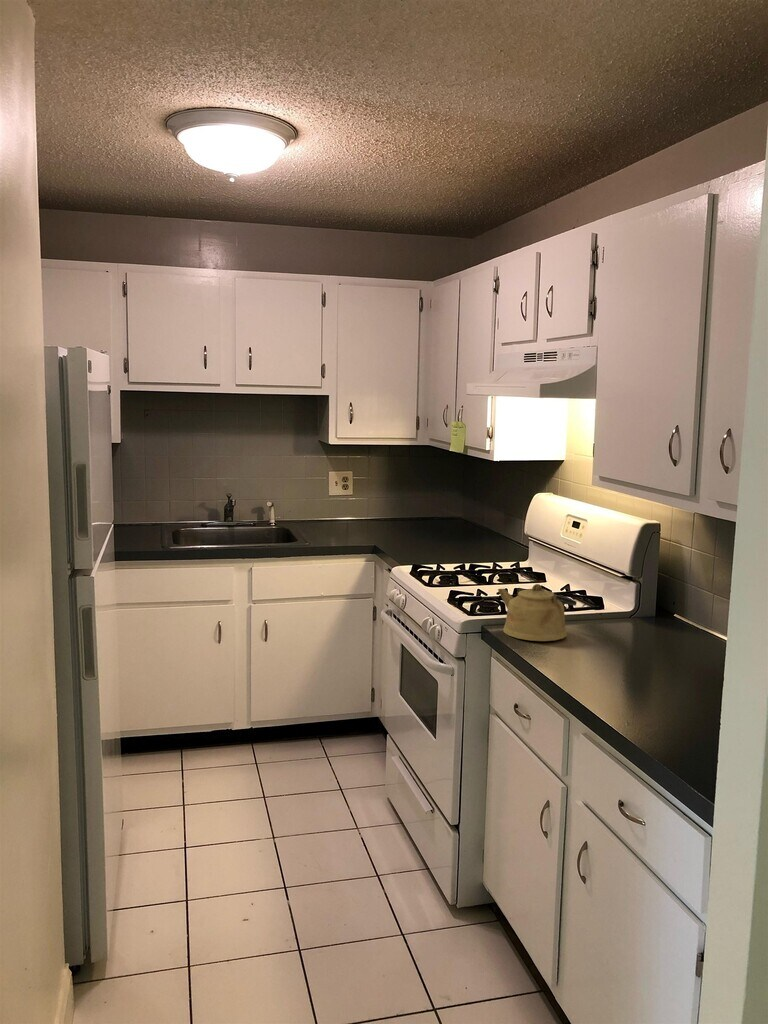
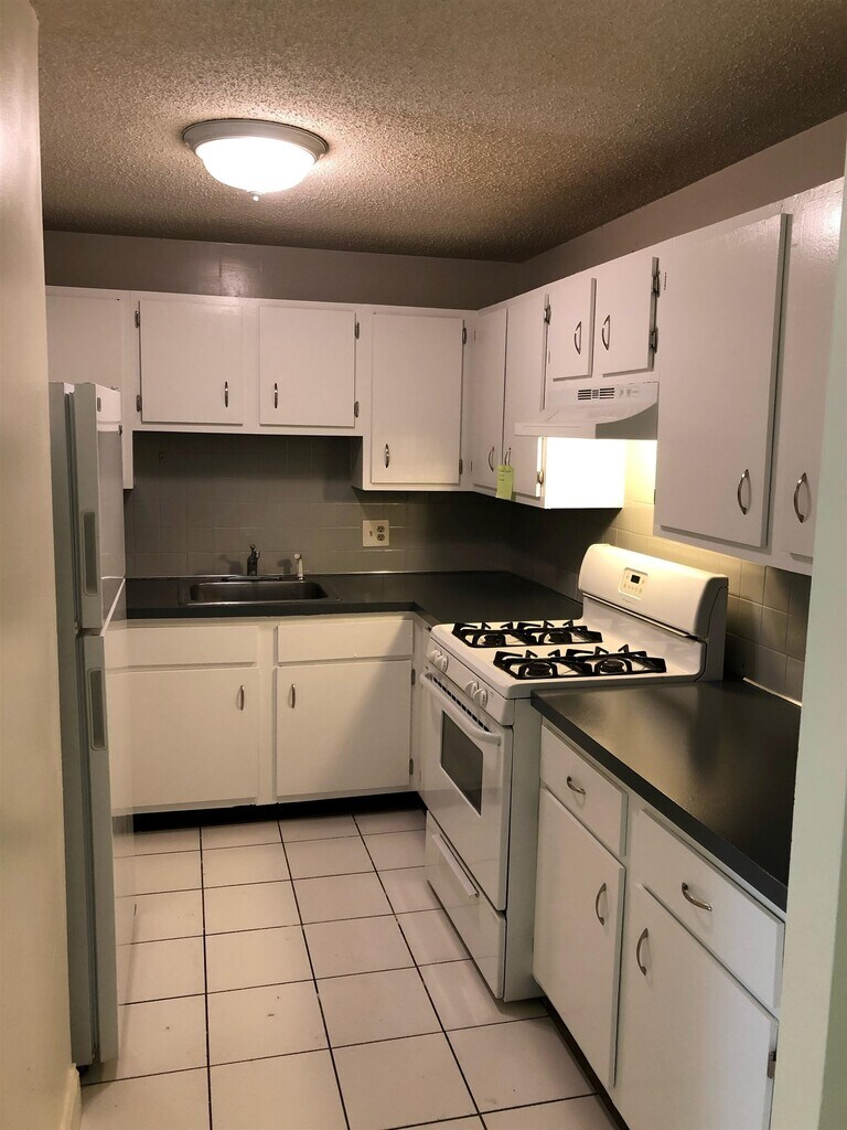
- kettle [497,583,578,642]
